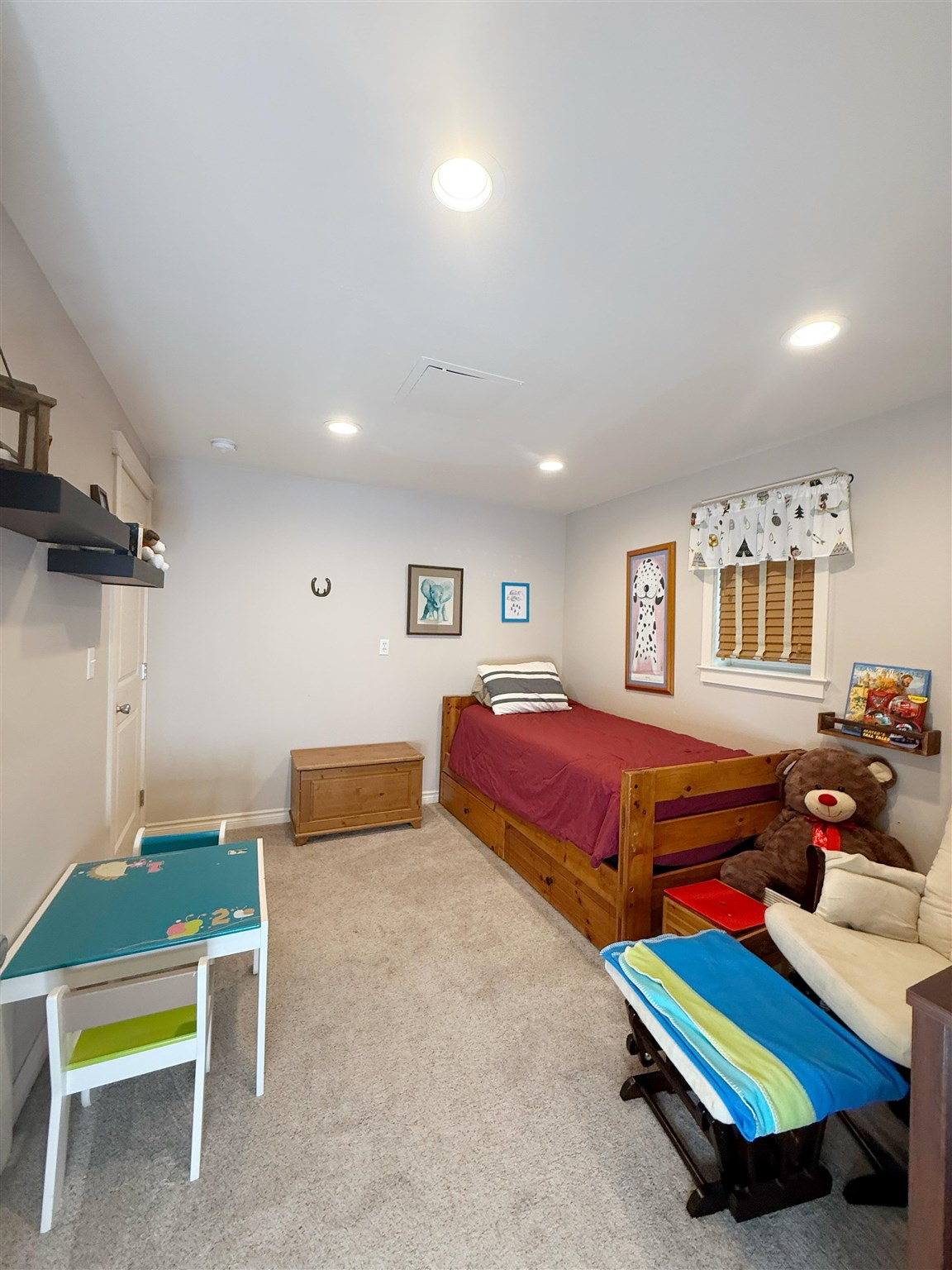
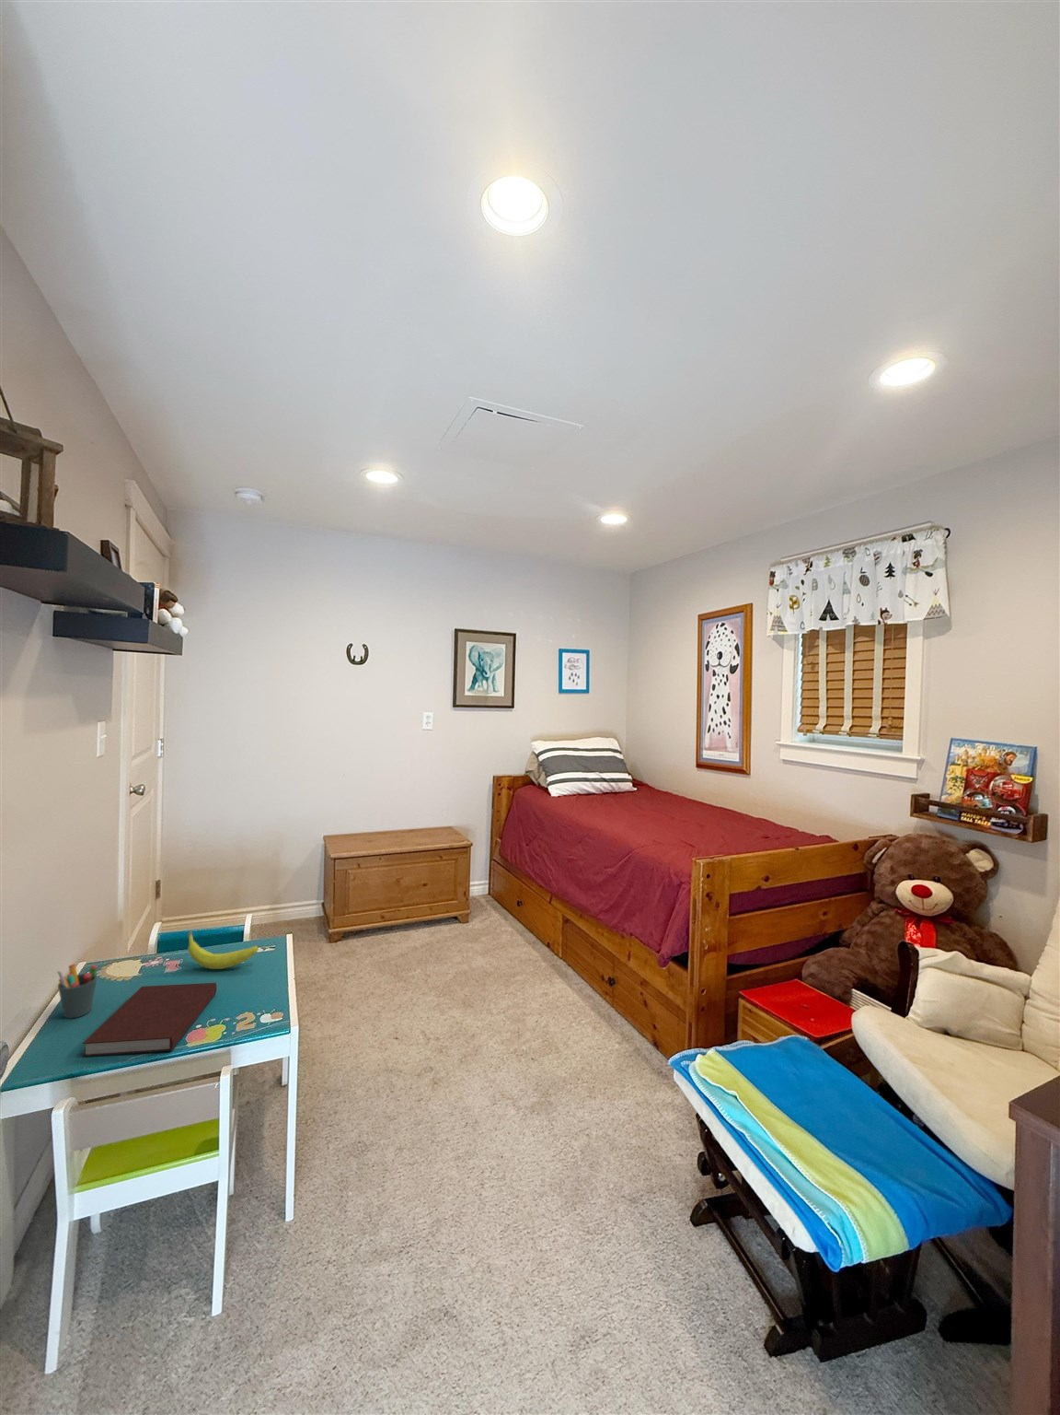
+ pen holder [56,963,98,1018]
+ notebook [82,982,217,1057]
+ fruit [187,929,259,970]
